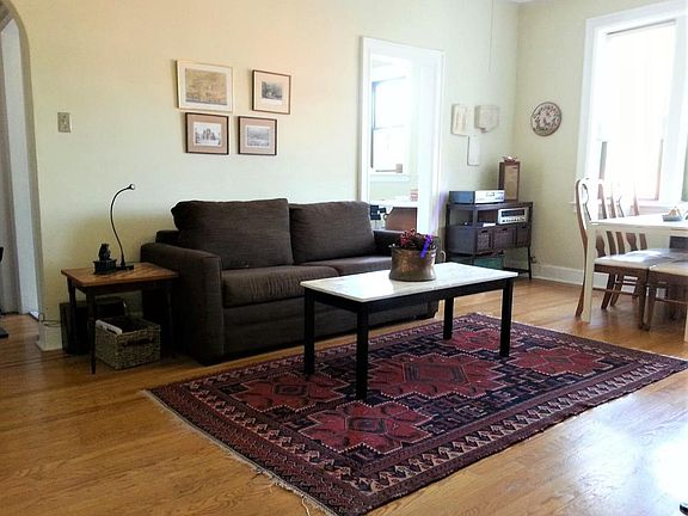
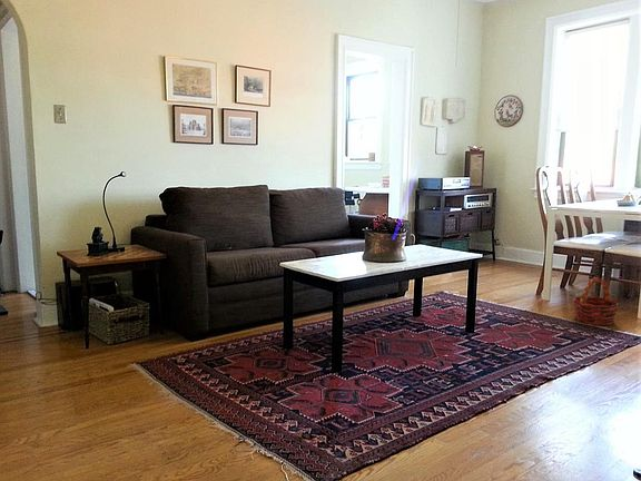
+ basket [572,276,620,326]
